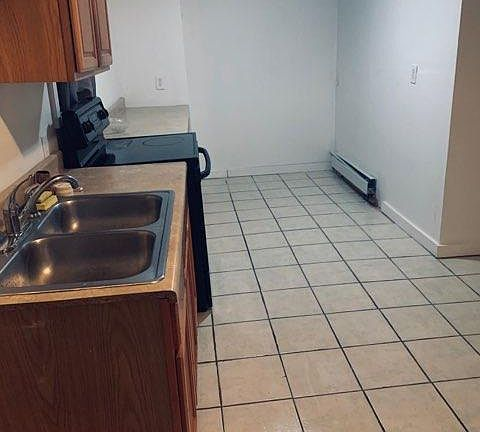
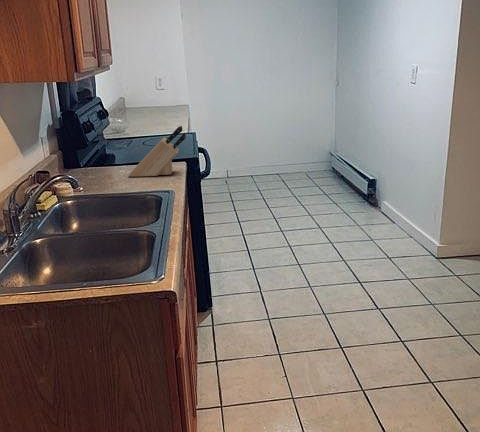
+ knife block [128,125,187,178]
